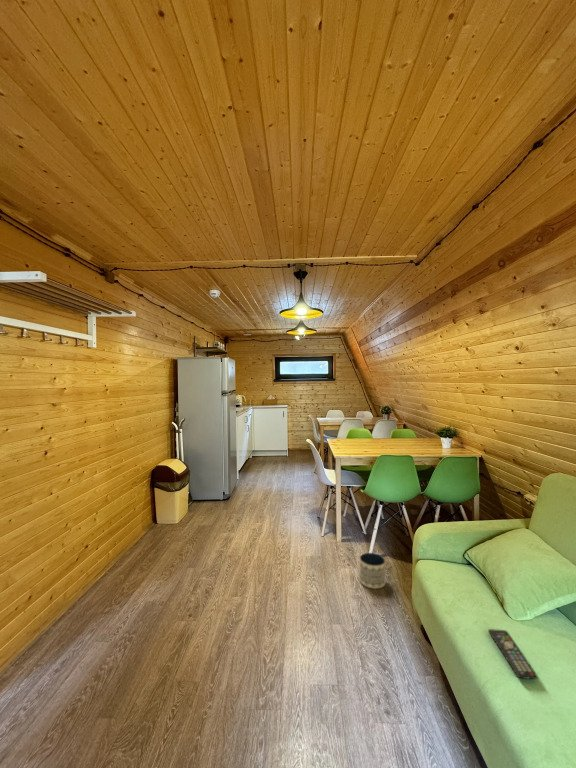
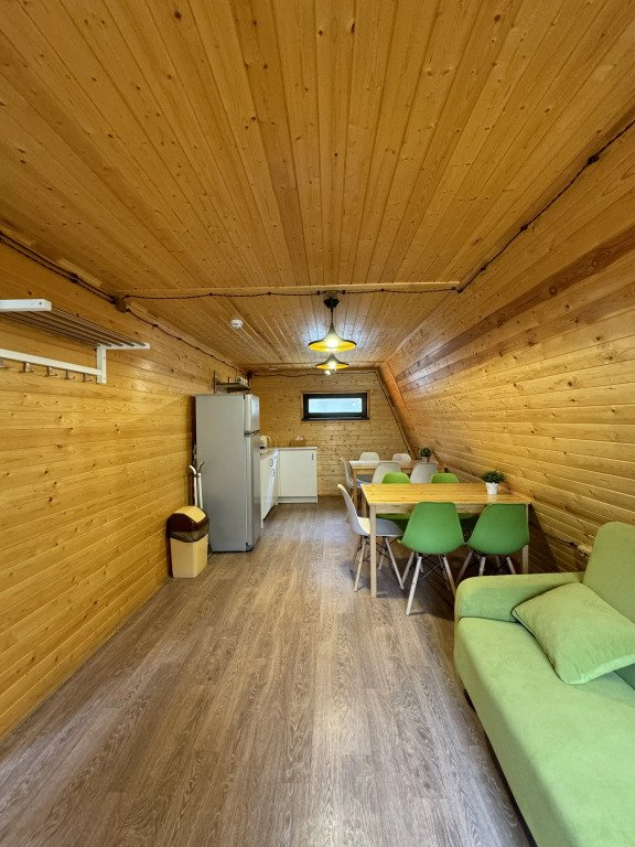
- planter [359,552,386,590]
- remote control [487,628,539,680]
